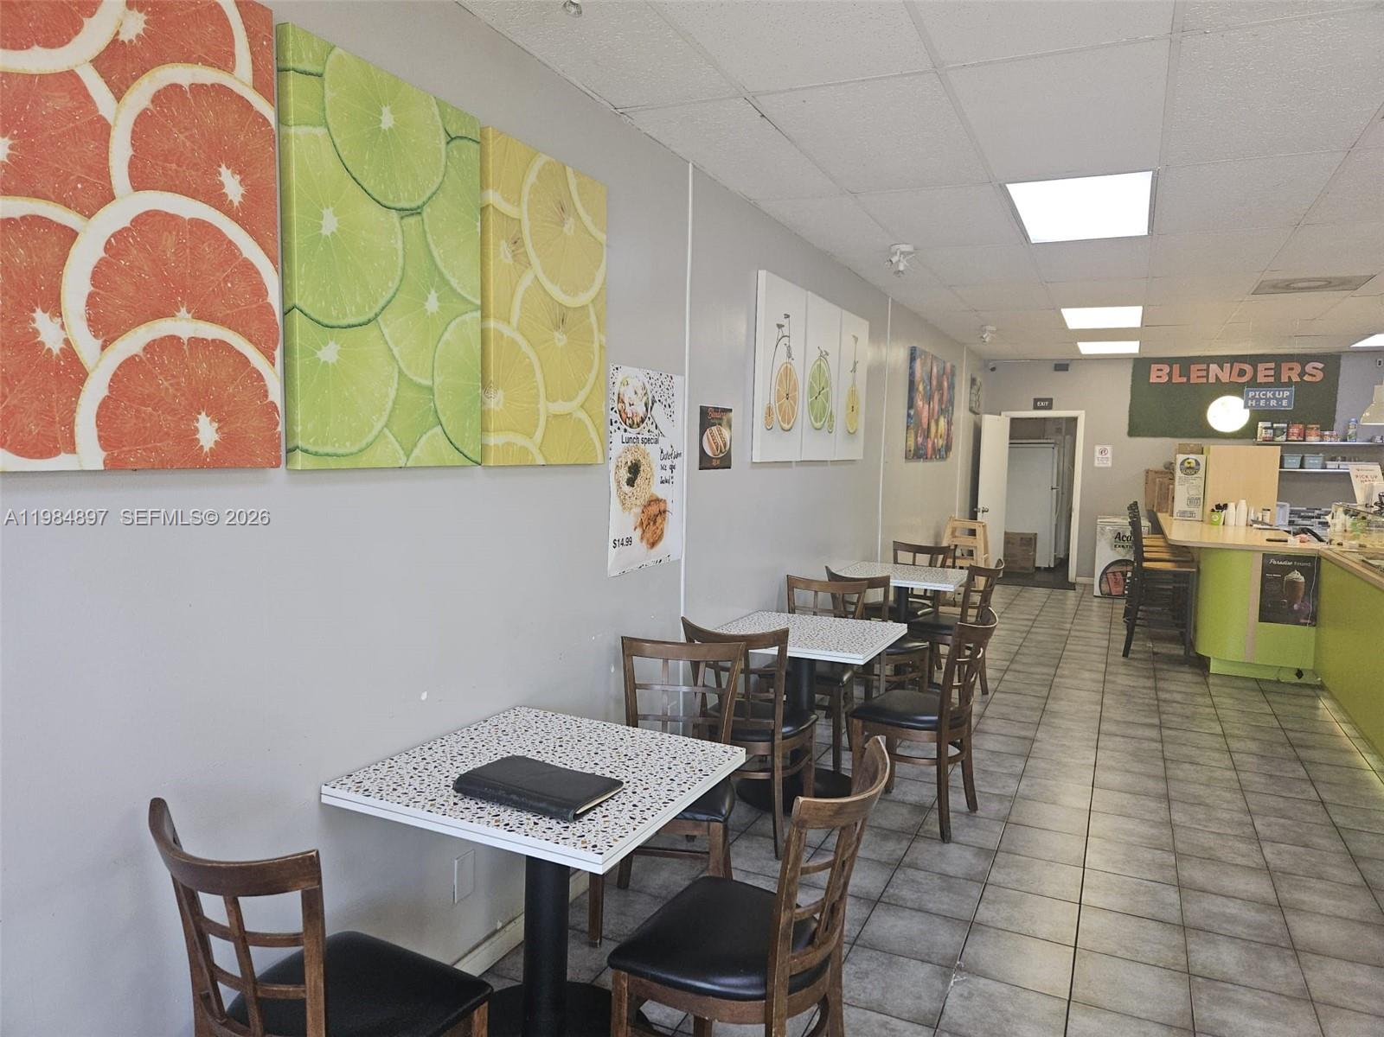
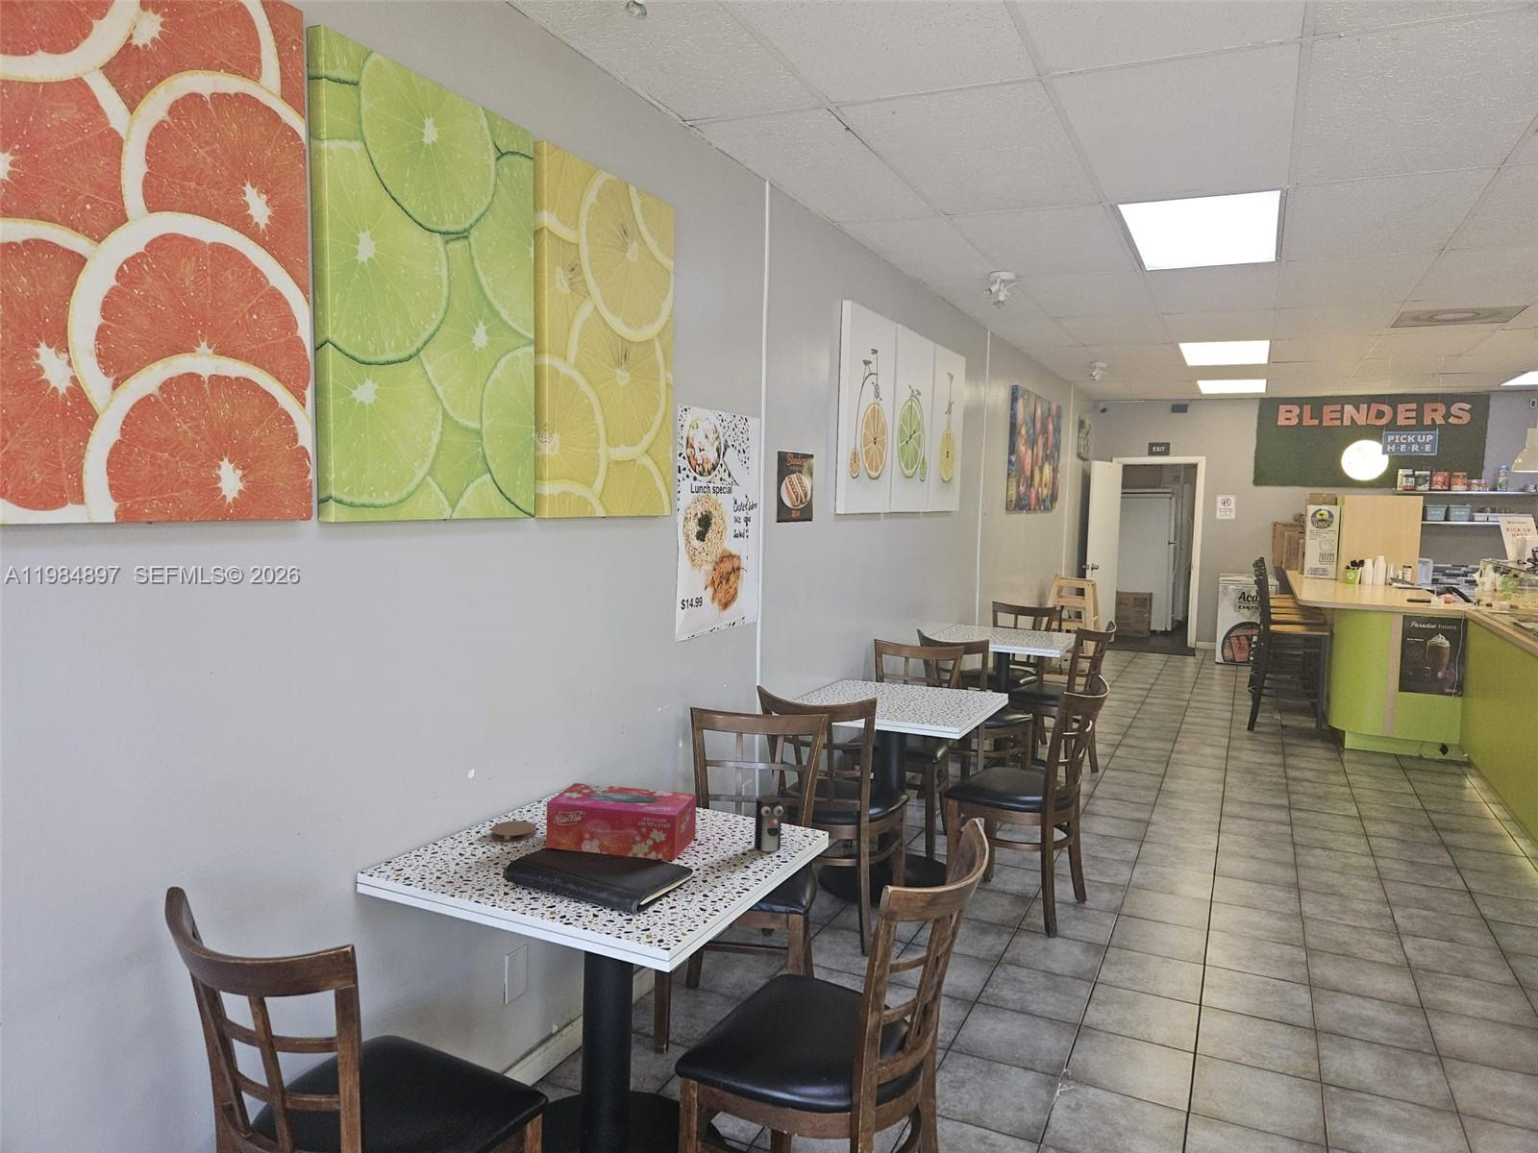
+ tissue box [545,782,696,861]
+ coaster [490,820,538,843]
+ cup [753,793,785,853]
